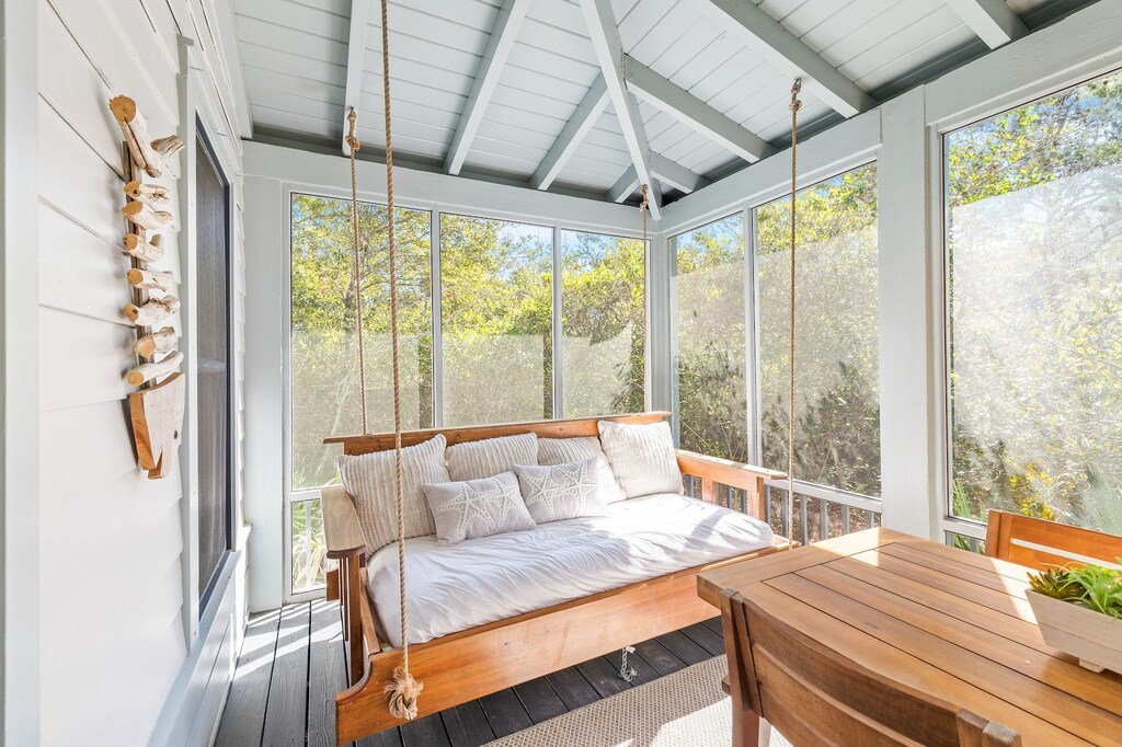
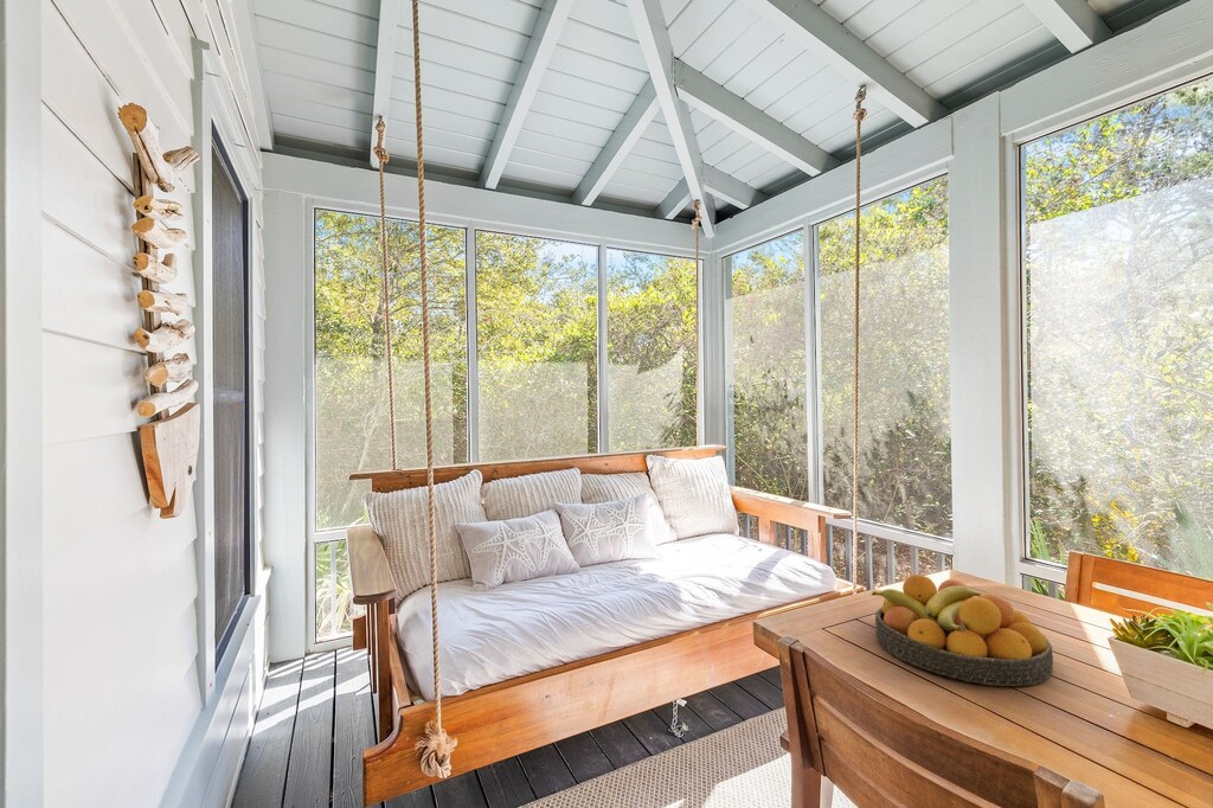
+ fruit bowl [871,573,1054,687]
